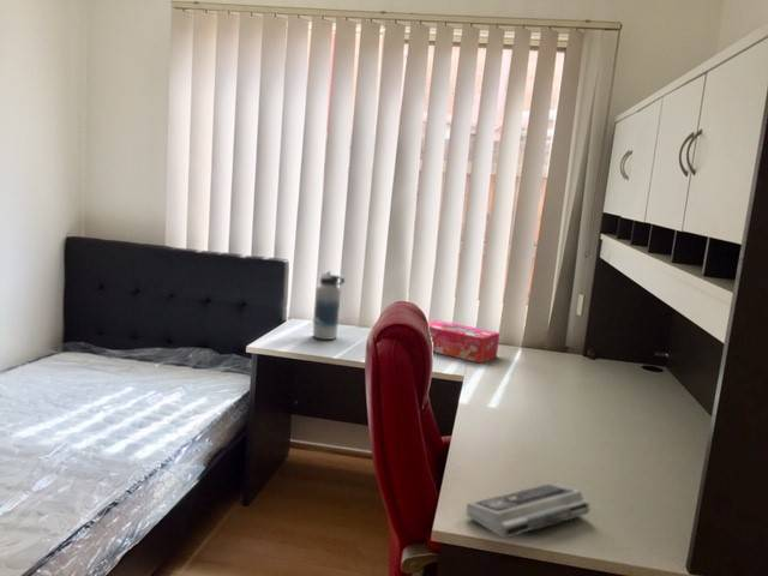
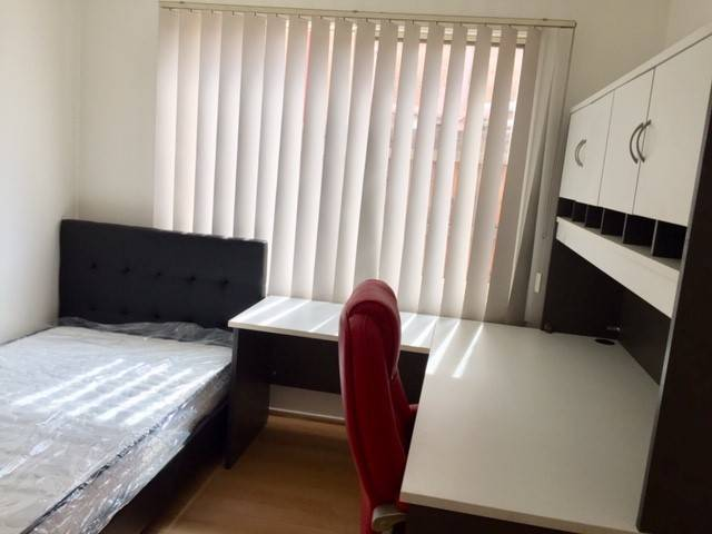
- tissue box [427,319,500,365]
- water bottle [312,270,346,341]
- keyboard [466,482,590,539]
